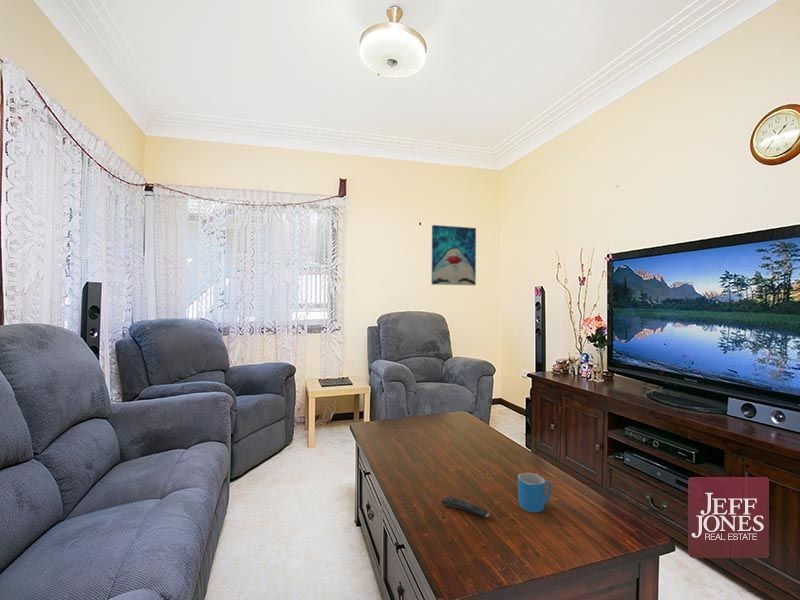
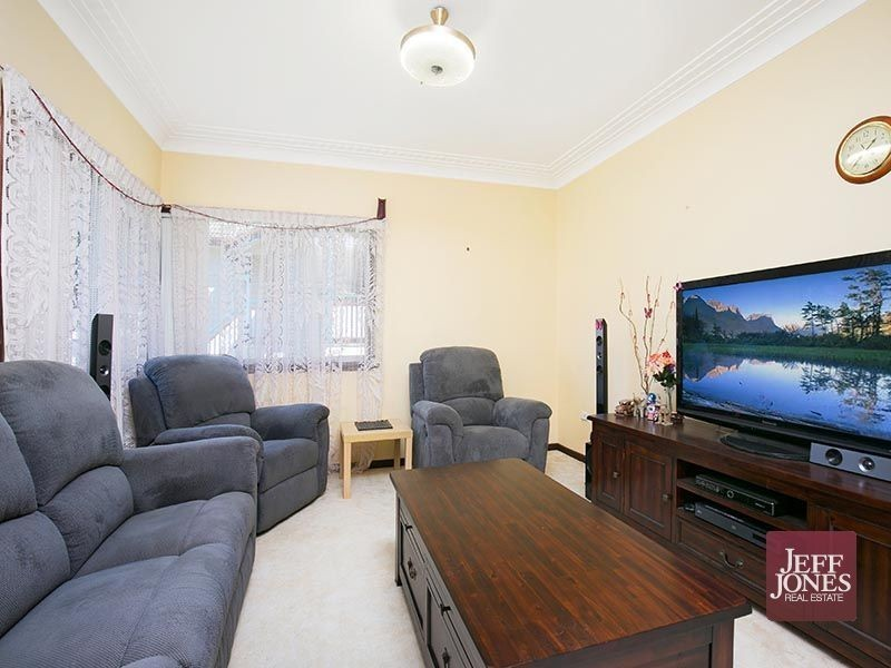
- remote control [440,495,490,518]
- mug [517,472,553,513]
- wall art [431,224,477,286]
